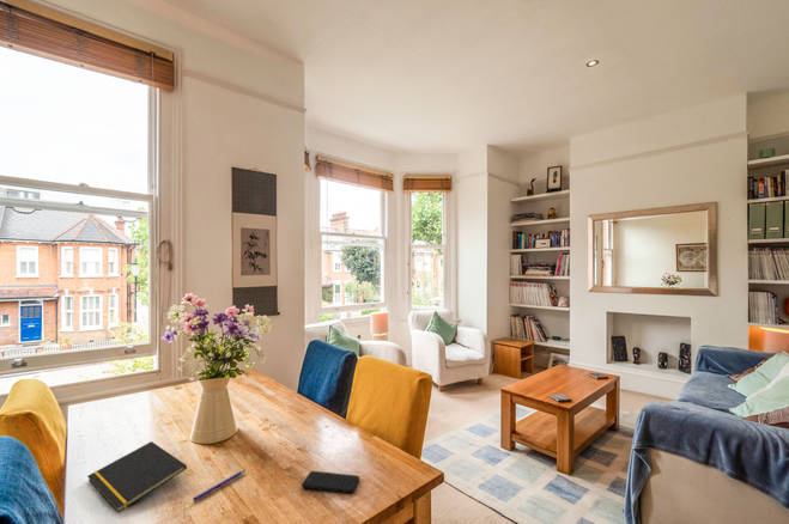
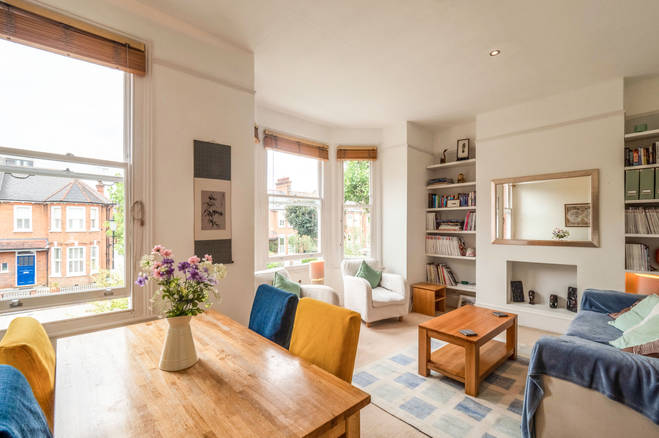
- notepad [86,440,188,513]
- smartphone [301,470,360,494]
- pen [192,469,247,502]
